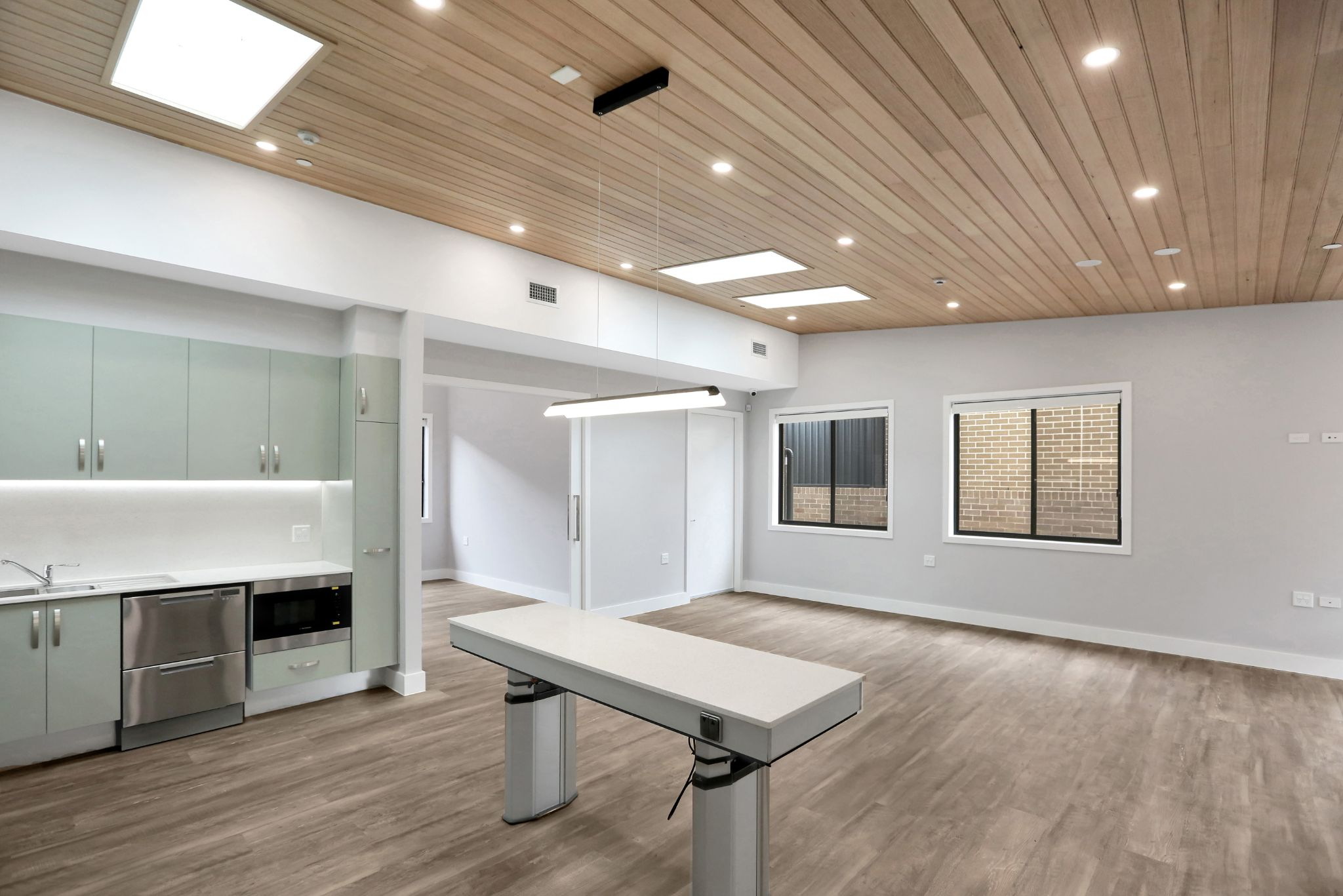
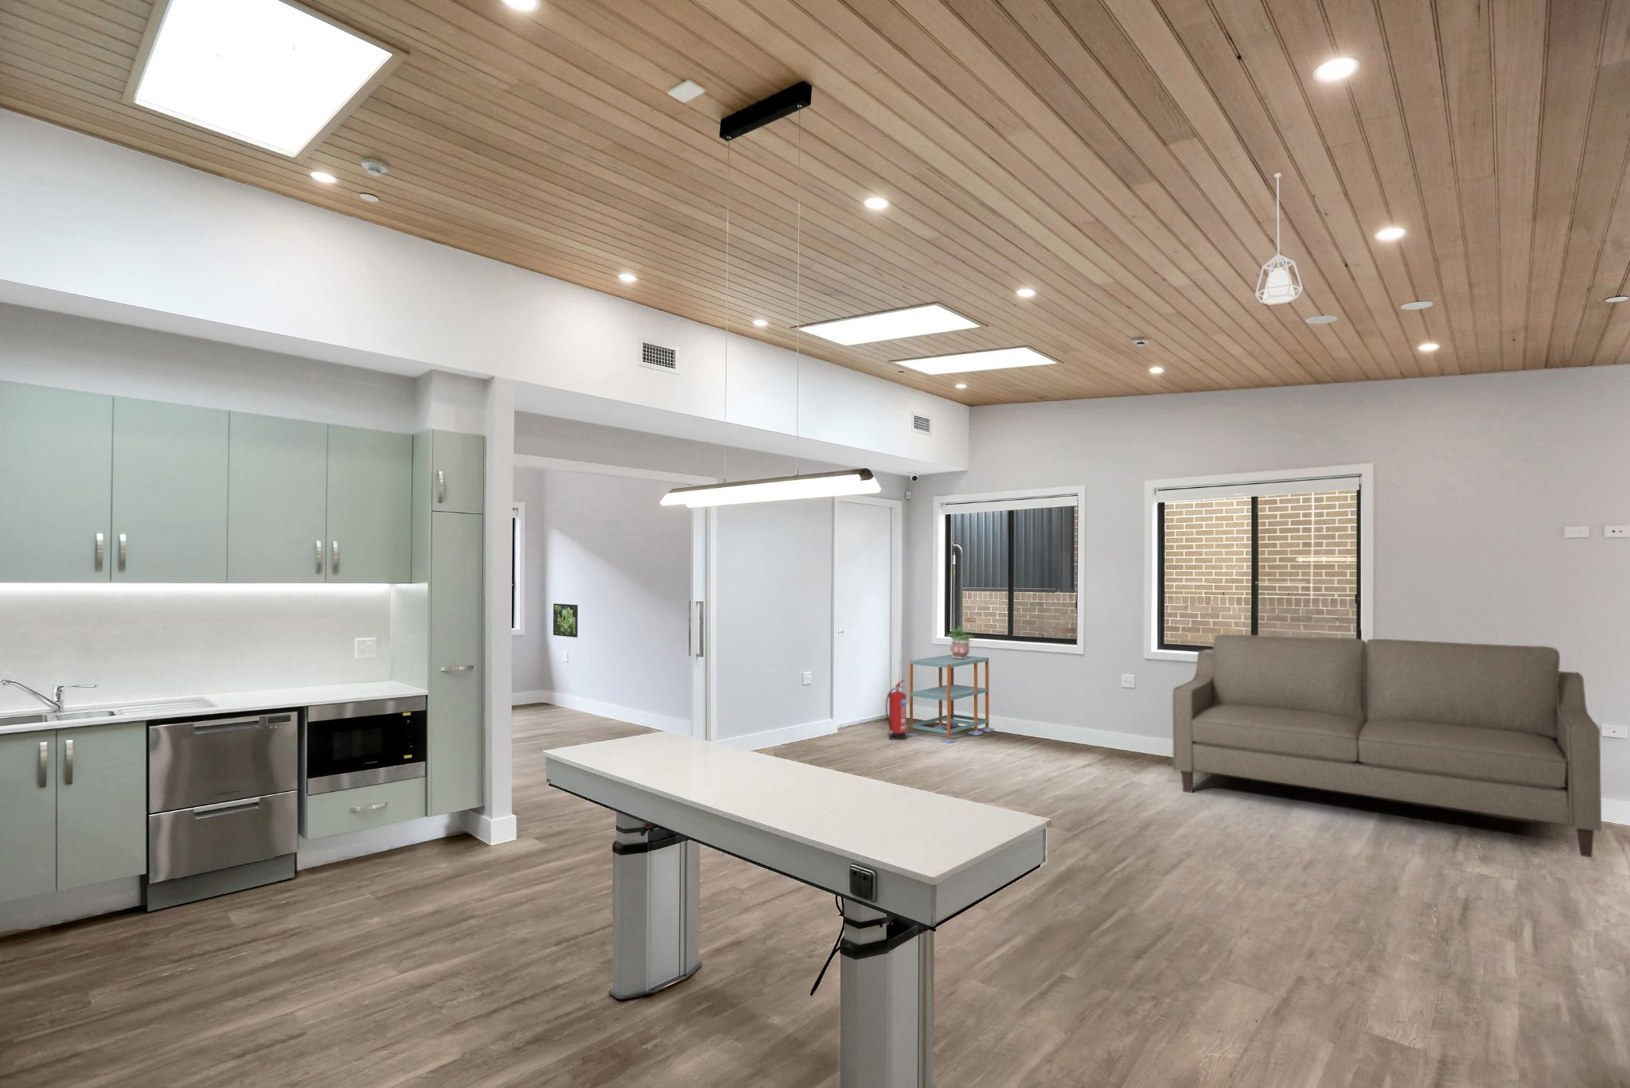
+ potted plant [947,627,975,658]
+ sofa [1171,634,1602,858]
+ shelving unit [907,653,995,744]
+ pendant lamp [1254,172,1304,306]
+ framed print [552,602,579,639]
+ fire extinguisher [885,679,908,741]
